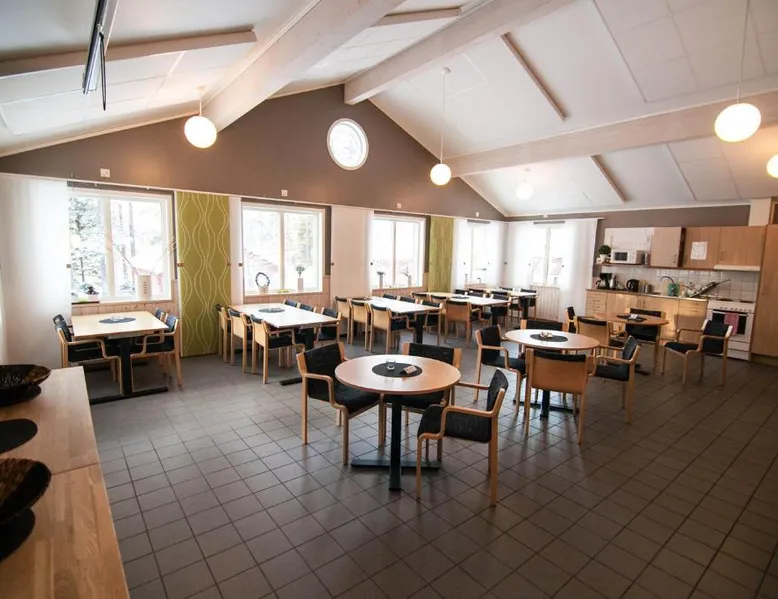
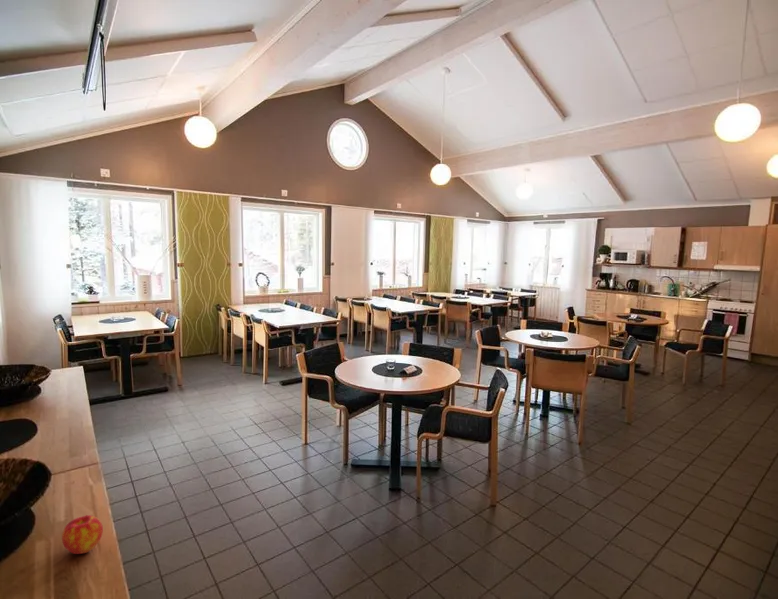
+ apple [61,514,104,555]
